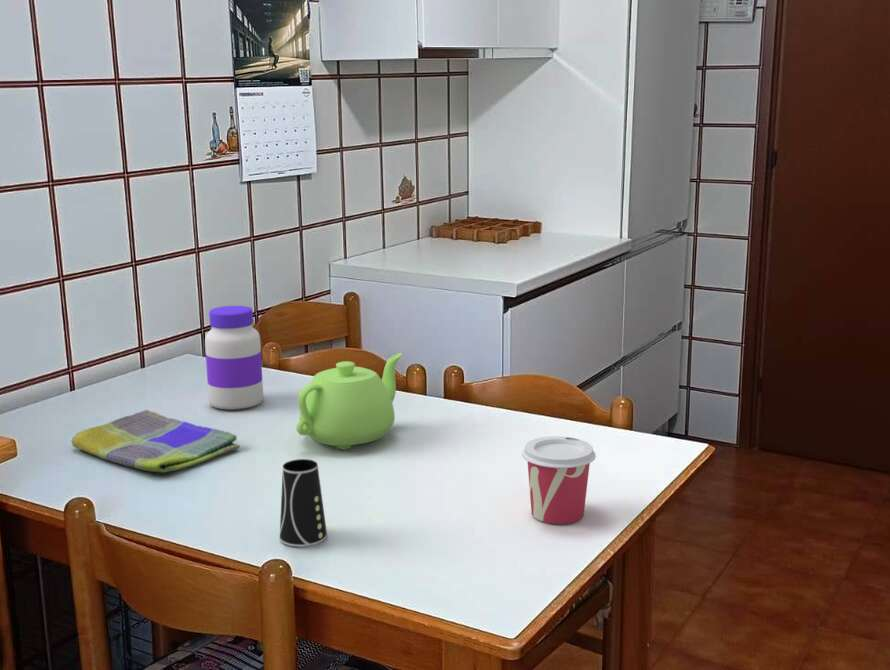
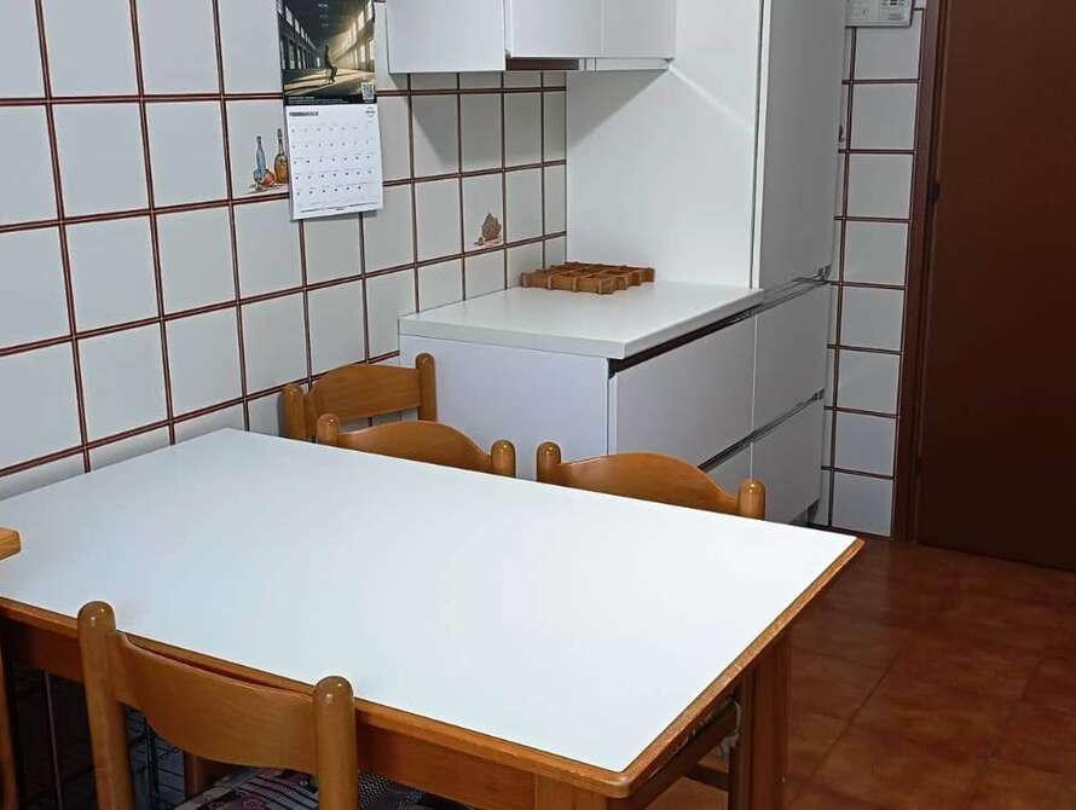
- dish towel [70,409,241,473]
- teapot [295,352,403,450]
- cup [279,458,328,547]
- cup [521,435,597,525]
- jar [204,305,264,410]
